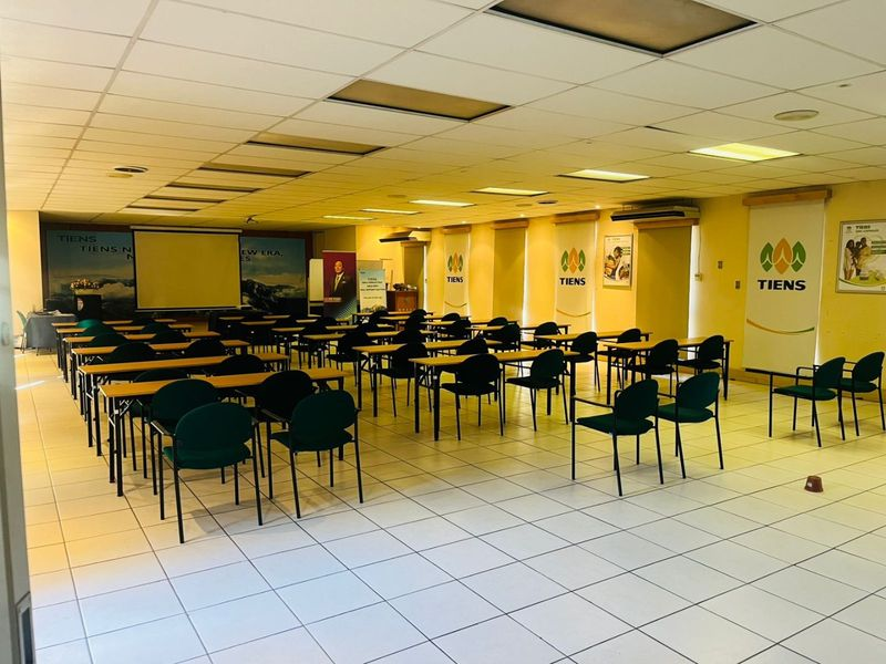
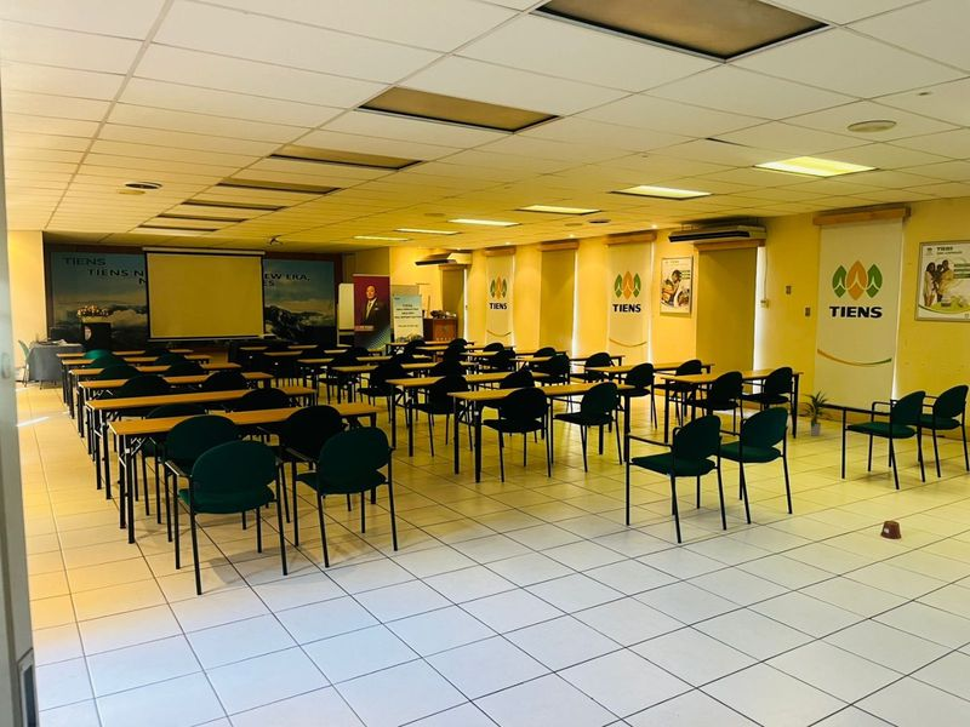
+ indoor plant [798,390,834,437]
